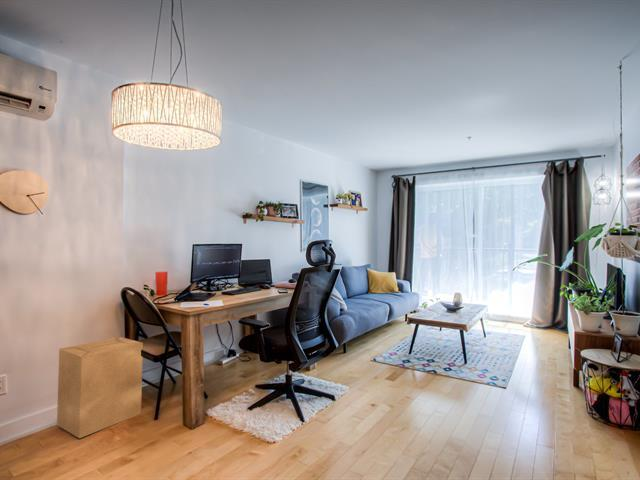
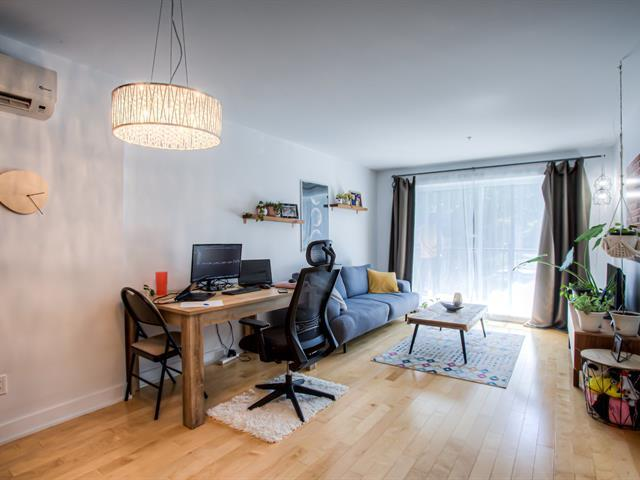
- cardboard box [56,336,144,439]
